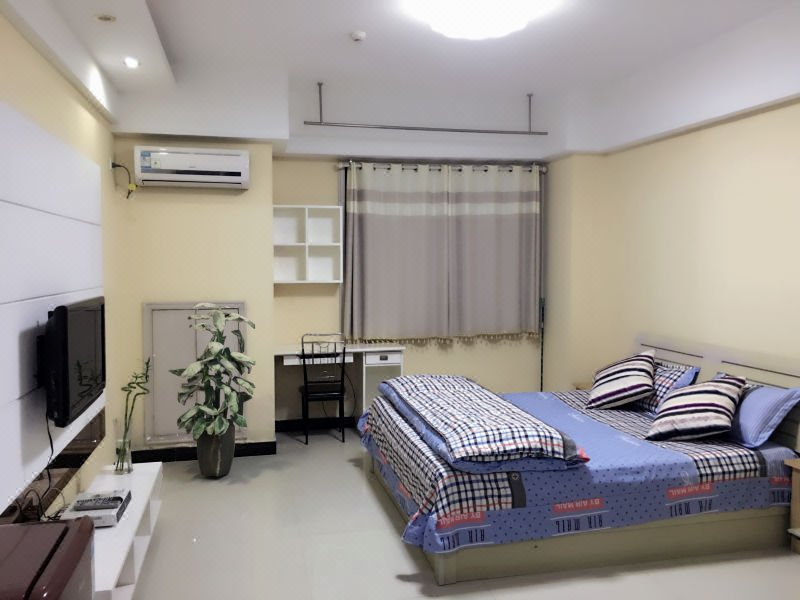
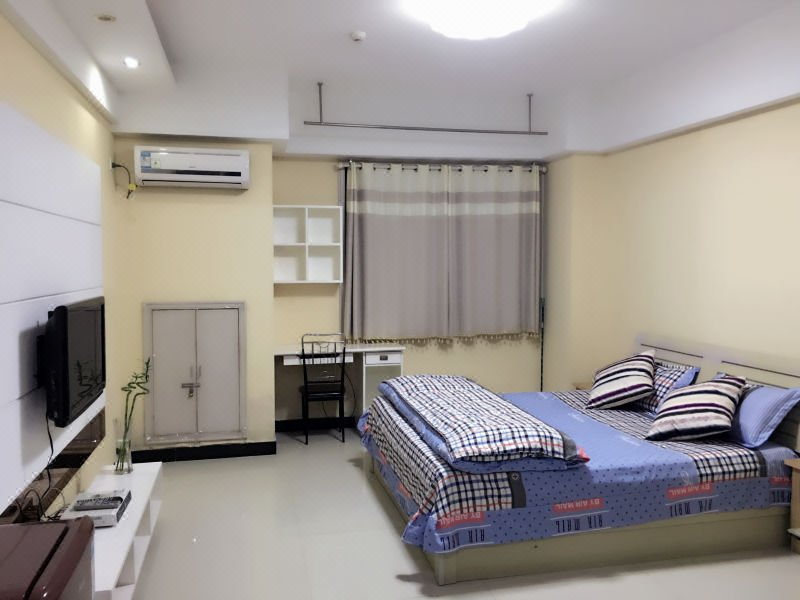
- indoor plant [167,302,257,477]
